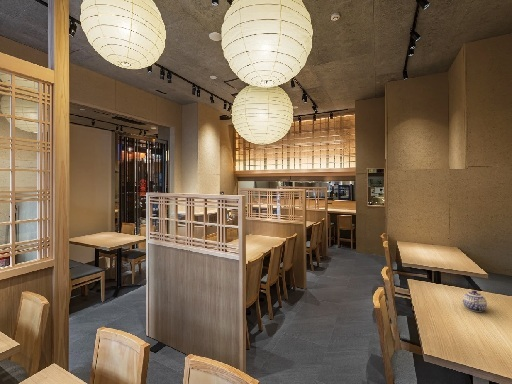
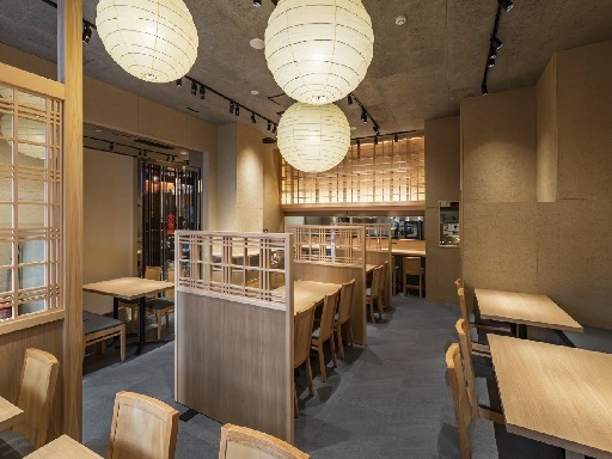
- teapot [462,289,488,313]
